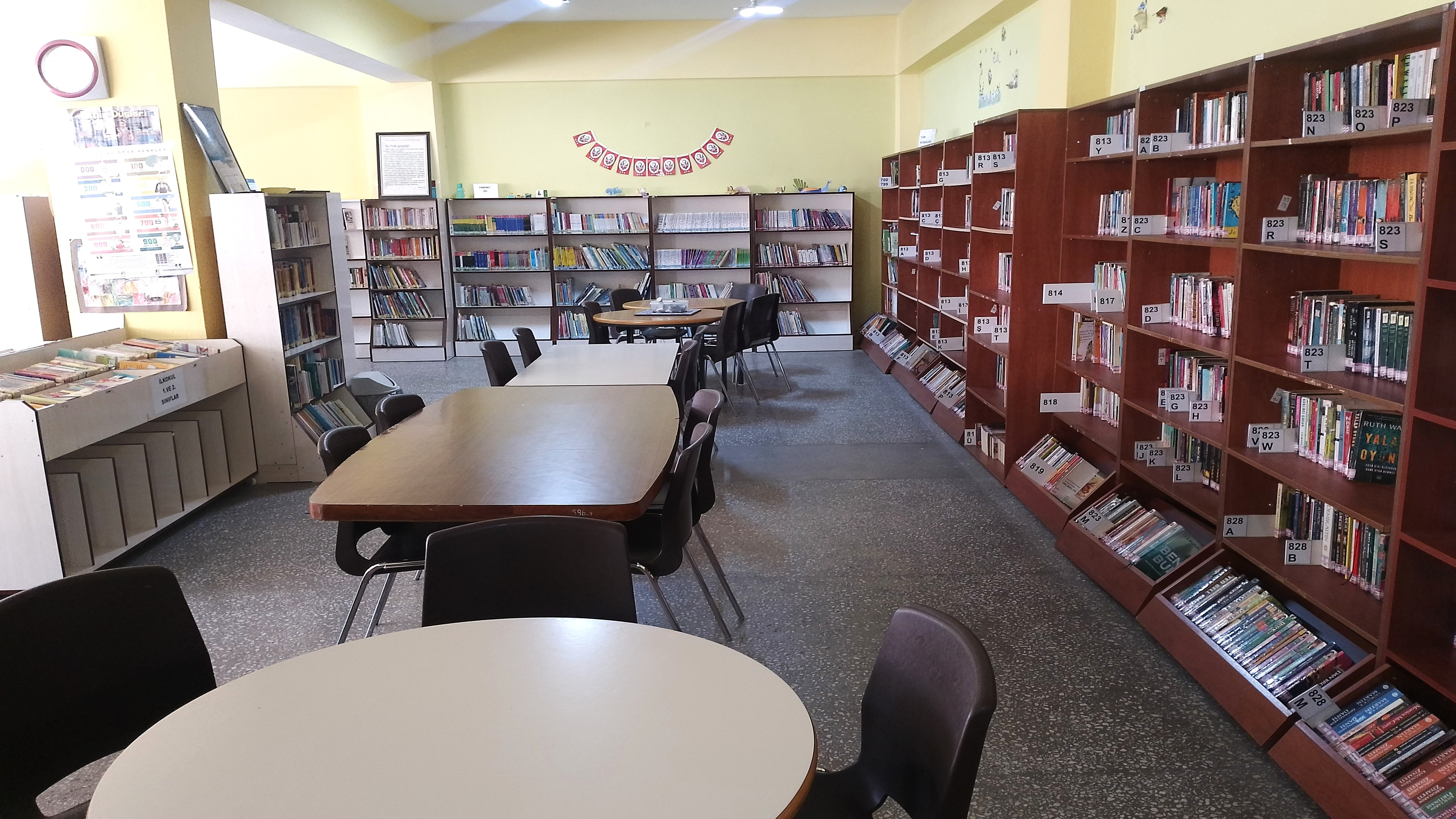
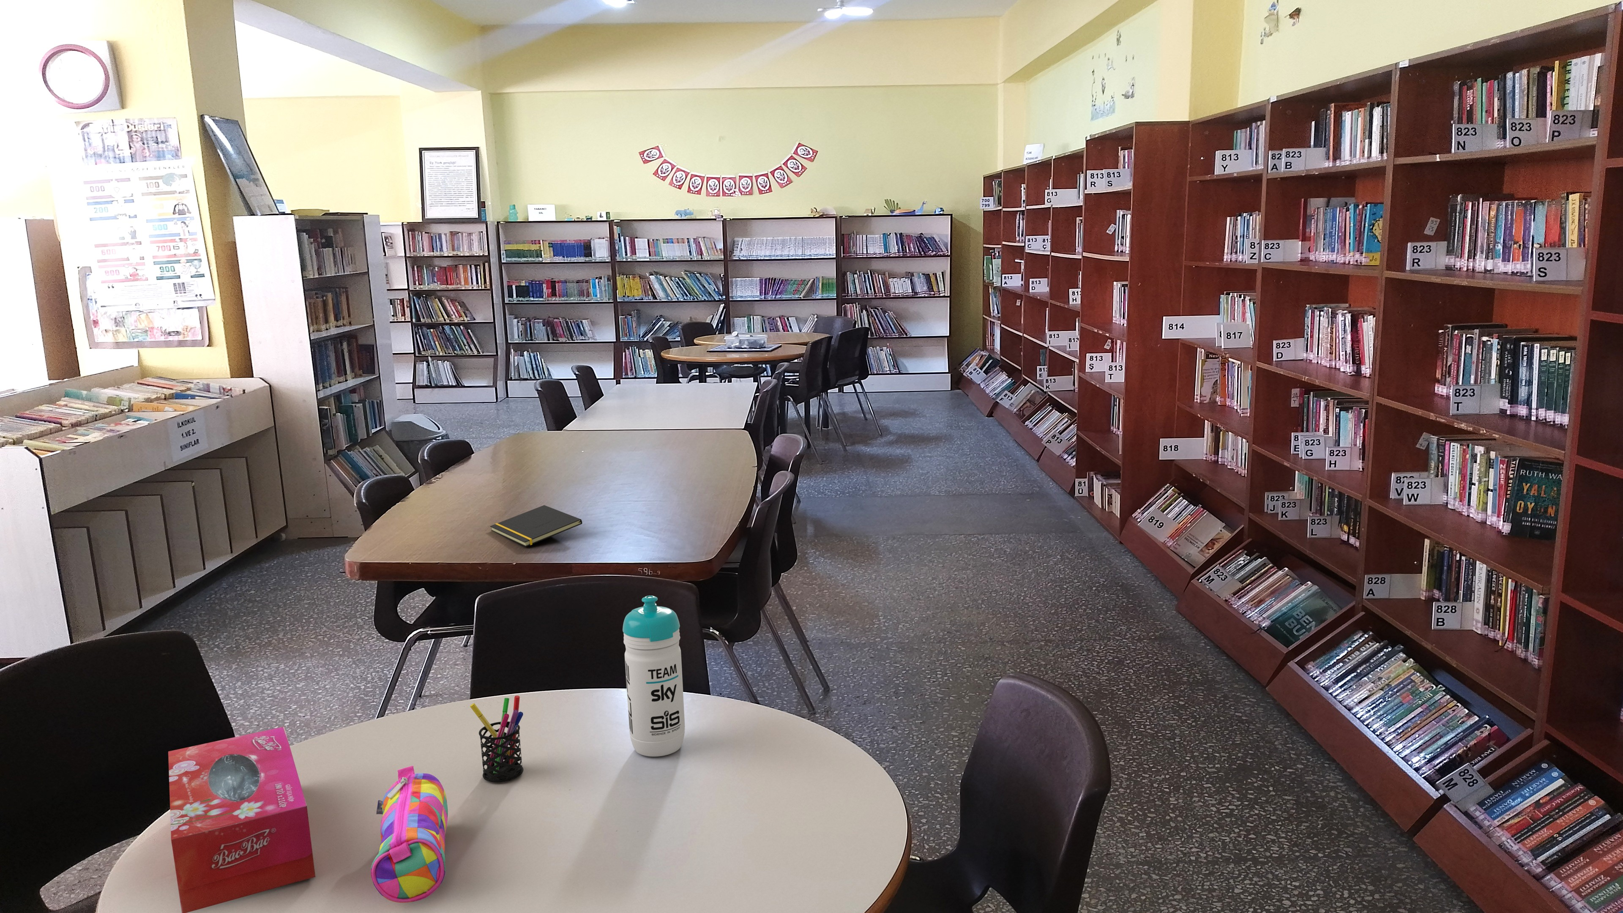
+ notepad [489,505,583,547]
+ water bottle [622,595,686,757]
+ pen holder [469,696,524,783]
+ pencil case [370,766,448,903]
+ tissue box [168,726,315,913]
